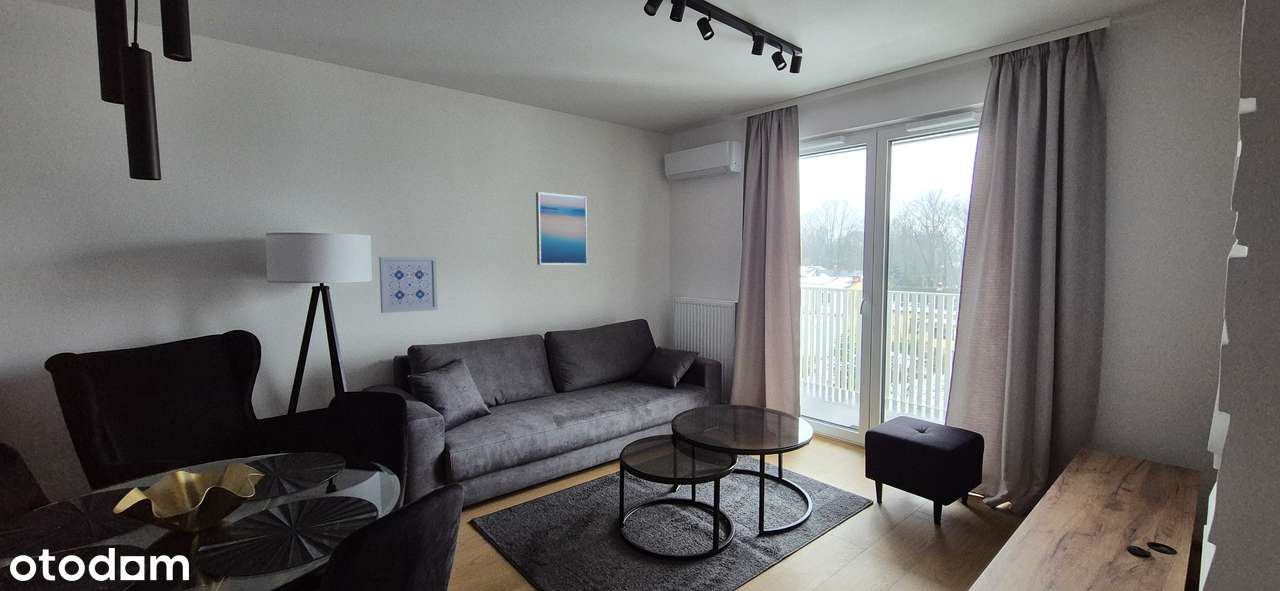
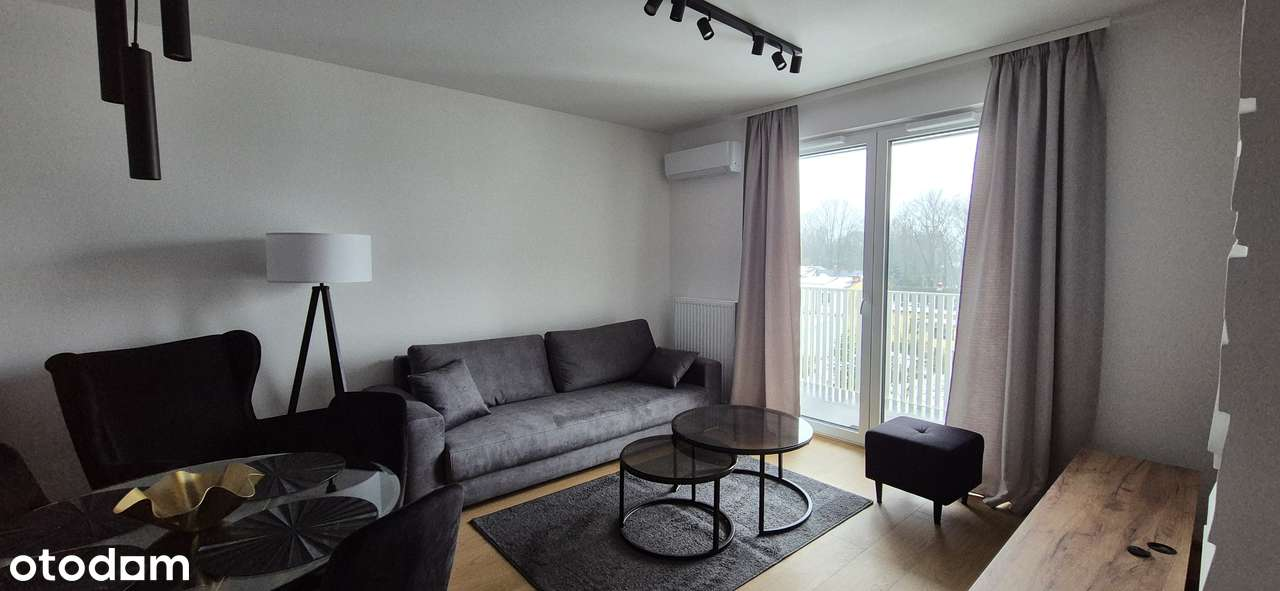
- wall art [378,256,439,314]
- wall art [535,191,588,266]
